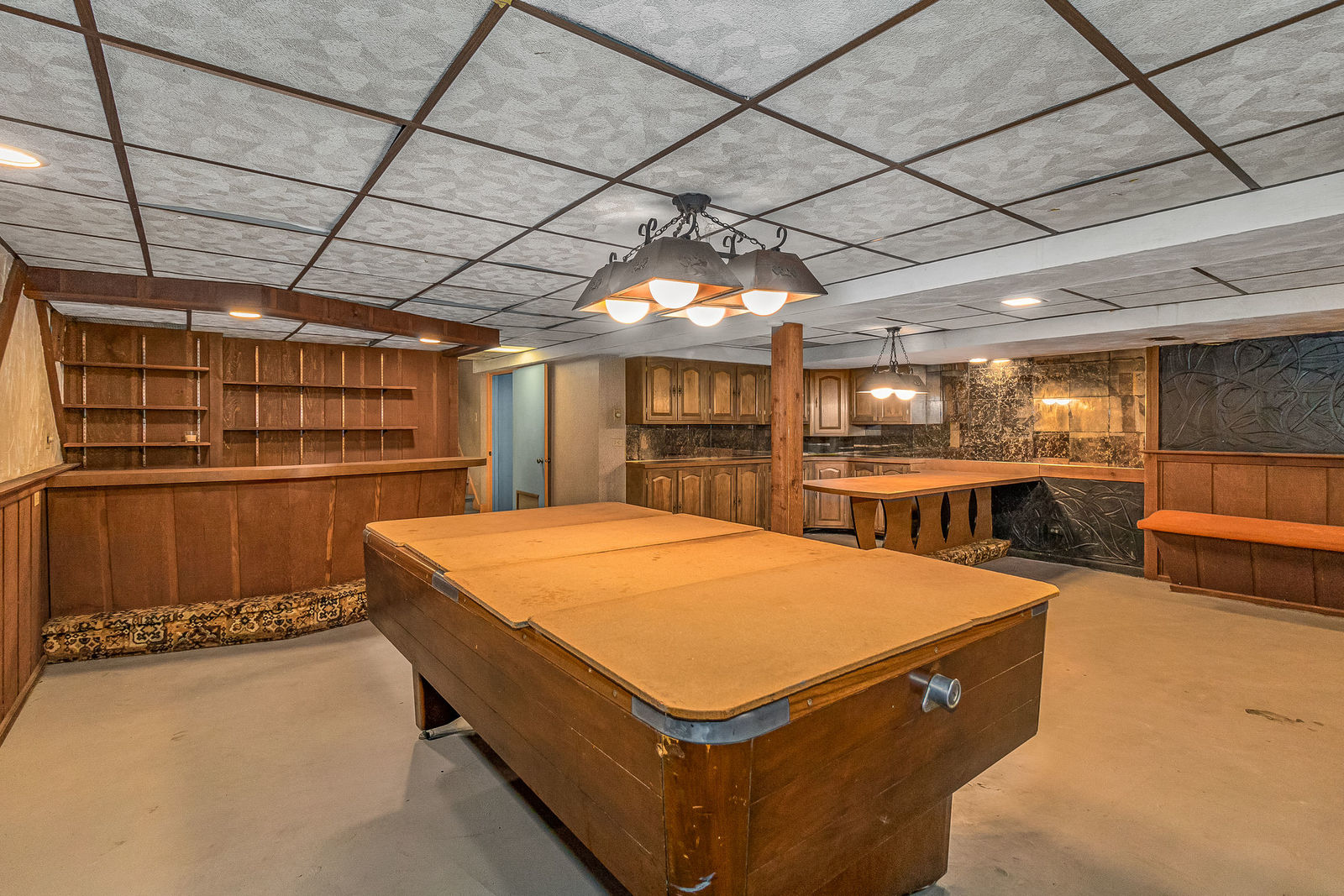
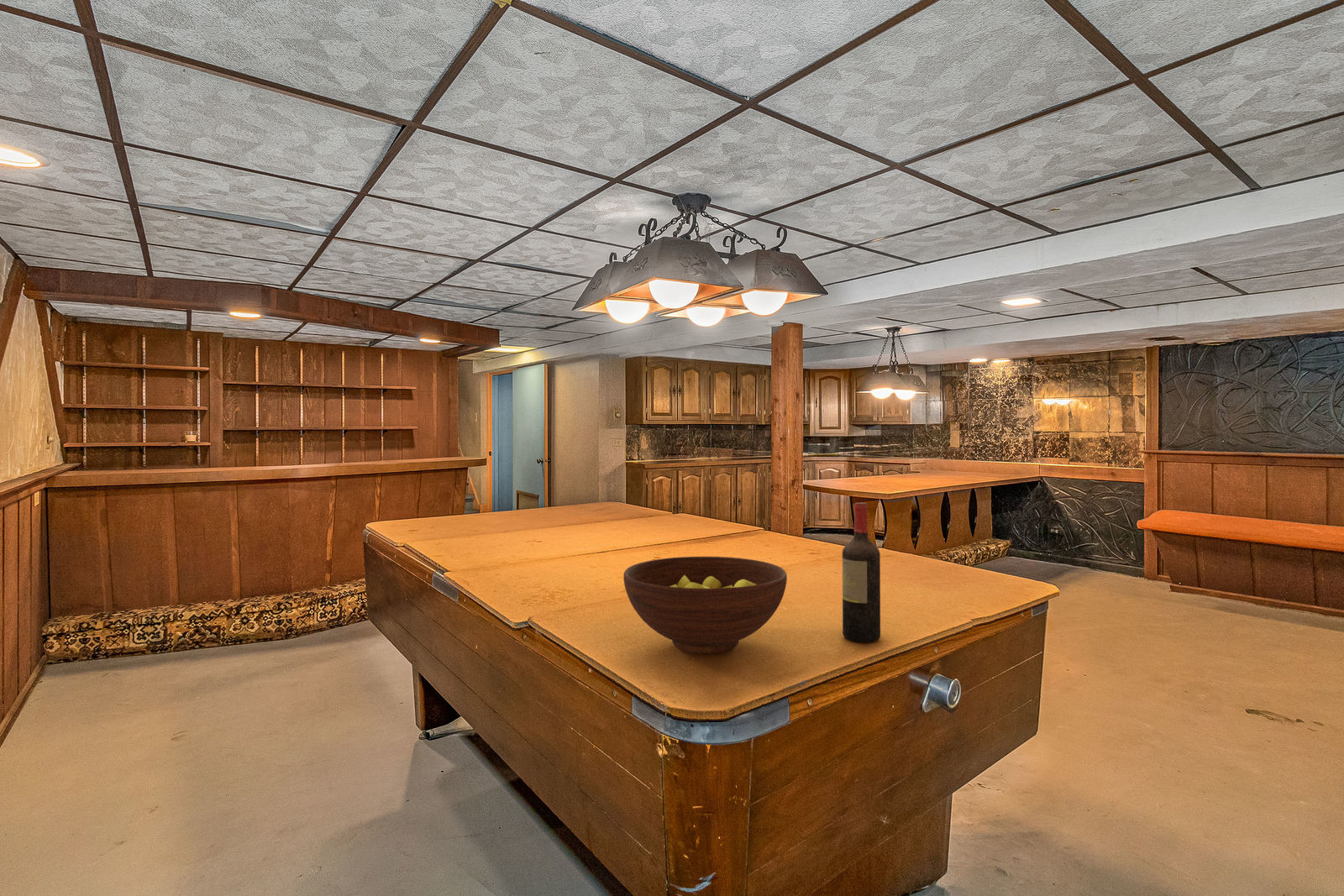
+ wine bottle [842,502,881,643]
+ fruit bowl [622,556,788,654]
